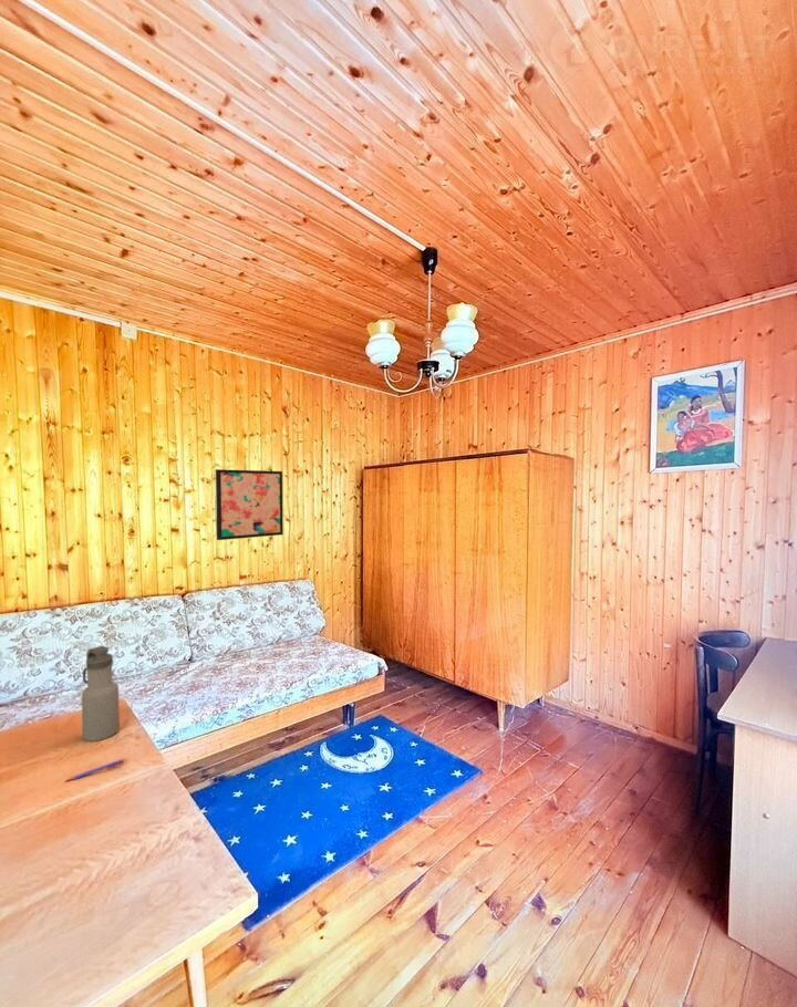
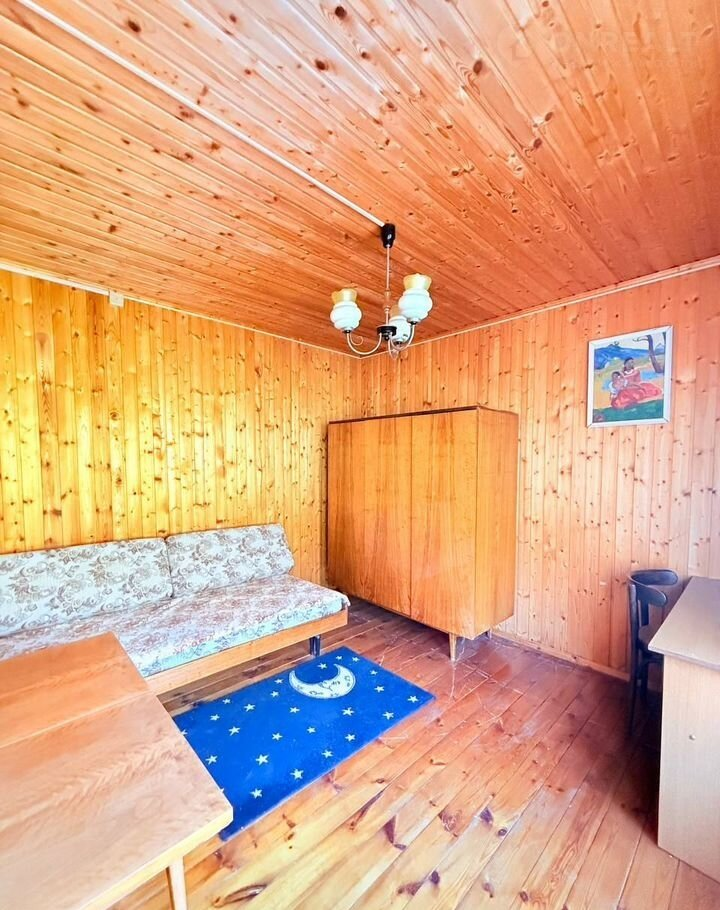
- water bottle [81,645,121,743]
- wall art [215,468,284,541]
- pen [64,757,128,782]
